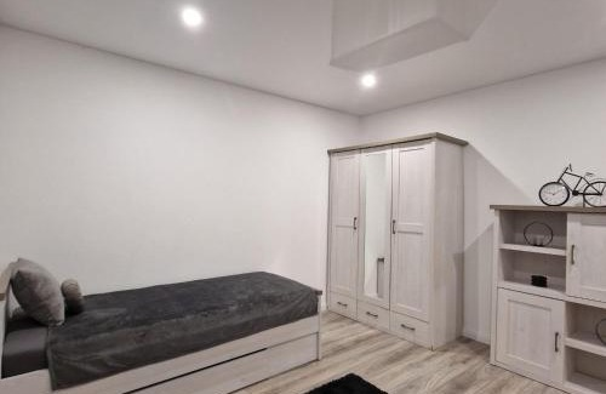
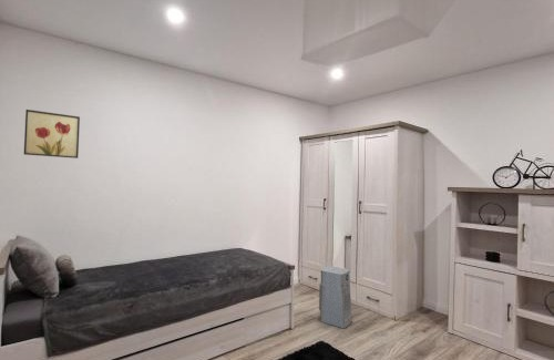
+ air purifier [318,266,353,329]
+ wall art [23,109,81,160]
